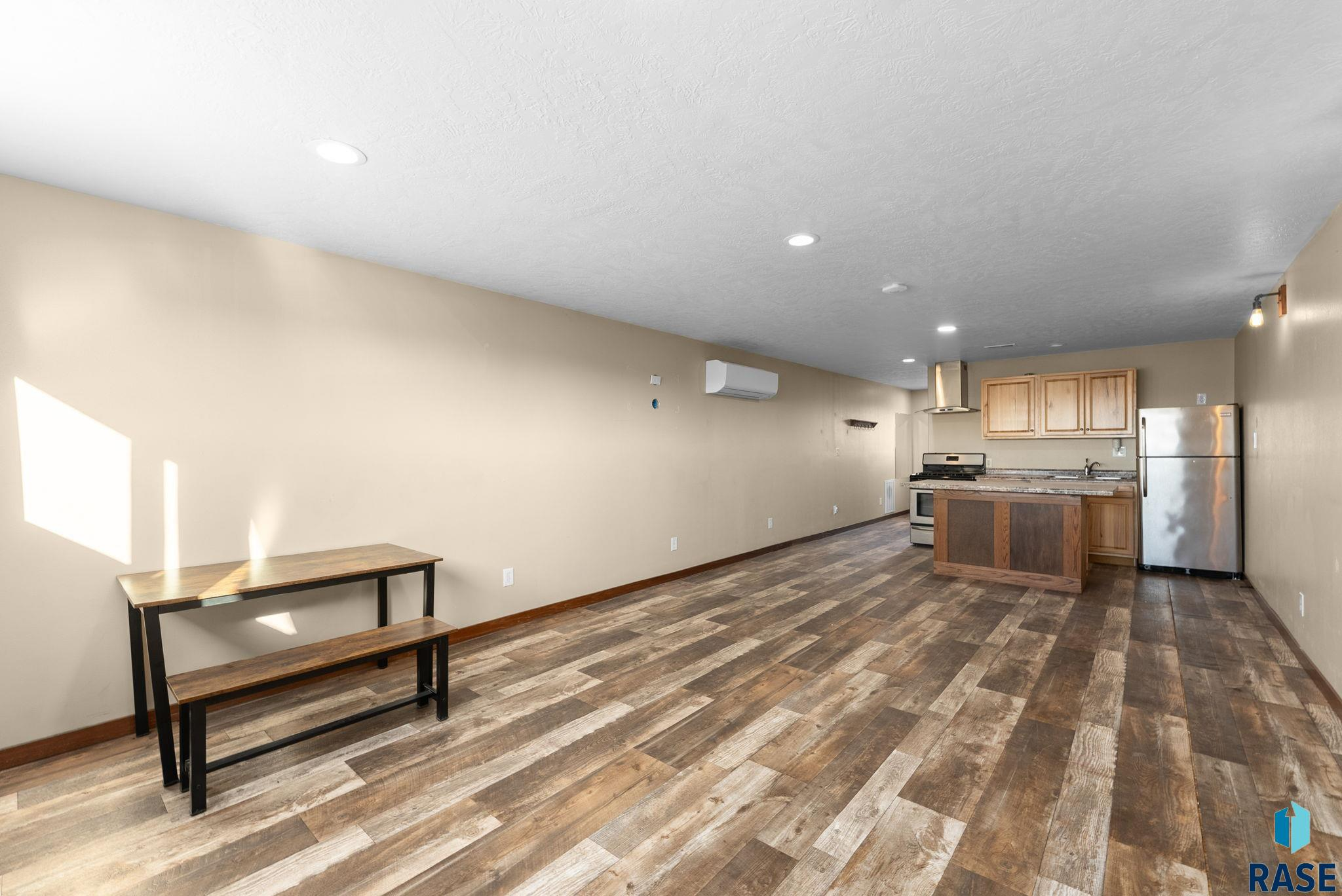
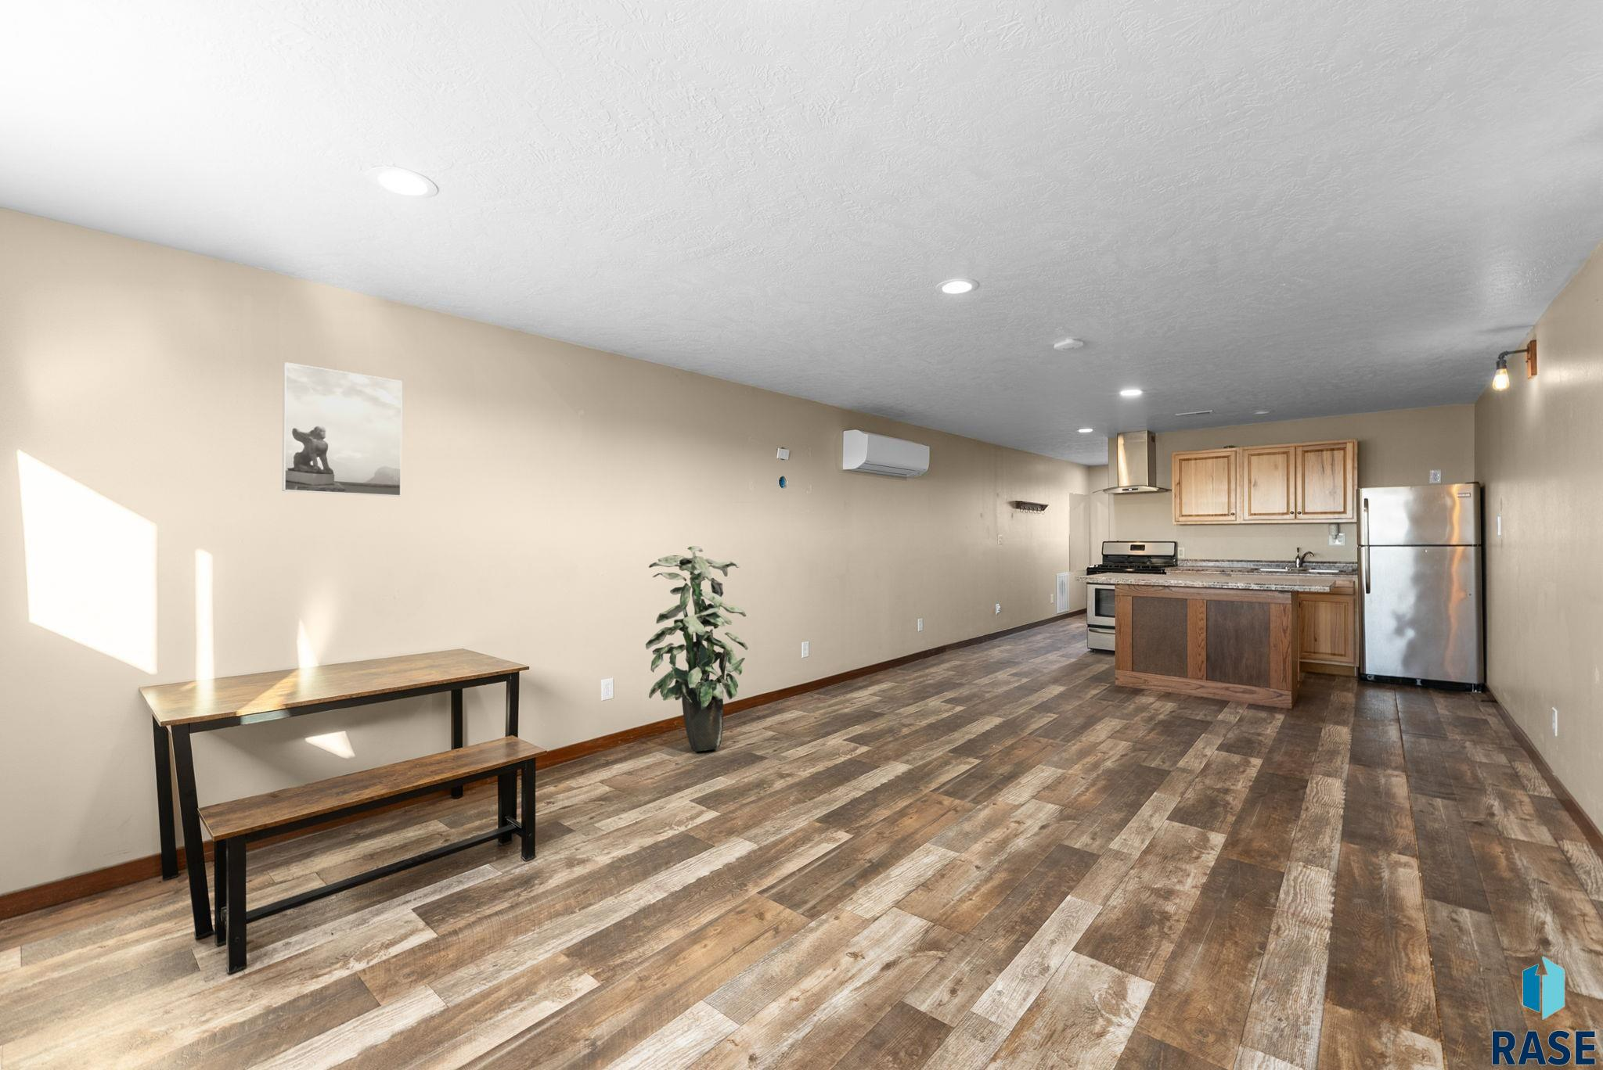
+ indoor plant [645,546,749,752]
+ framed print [281,362,403,498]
